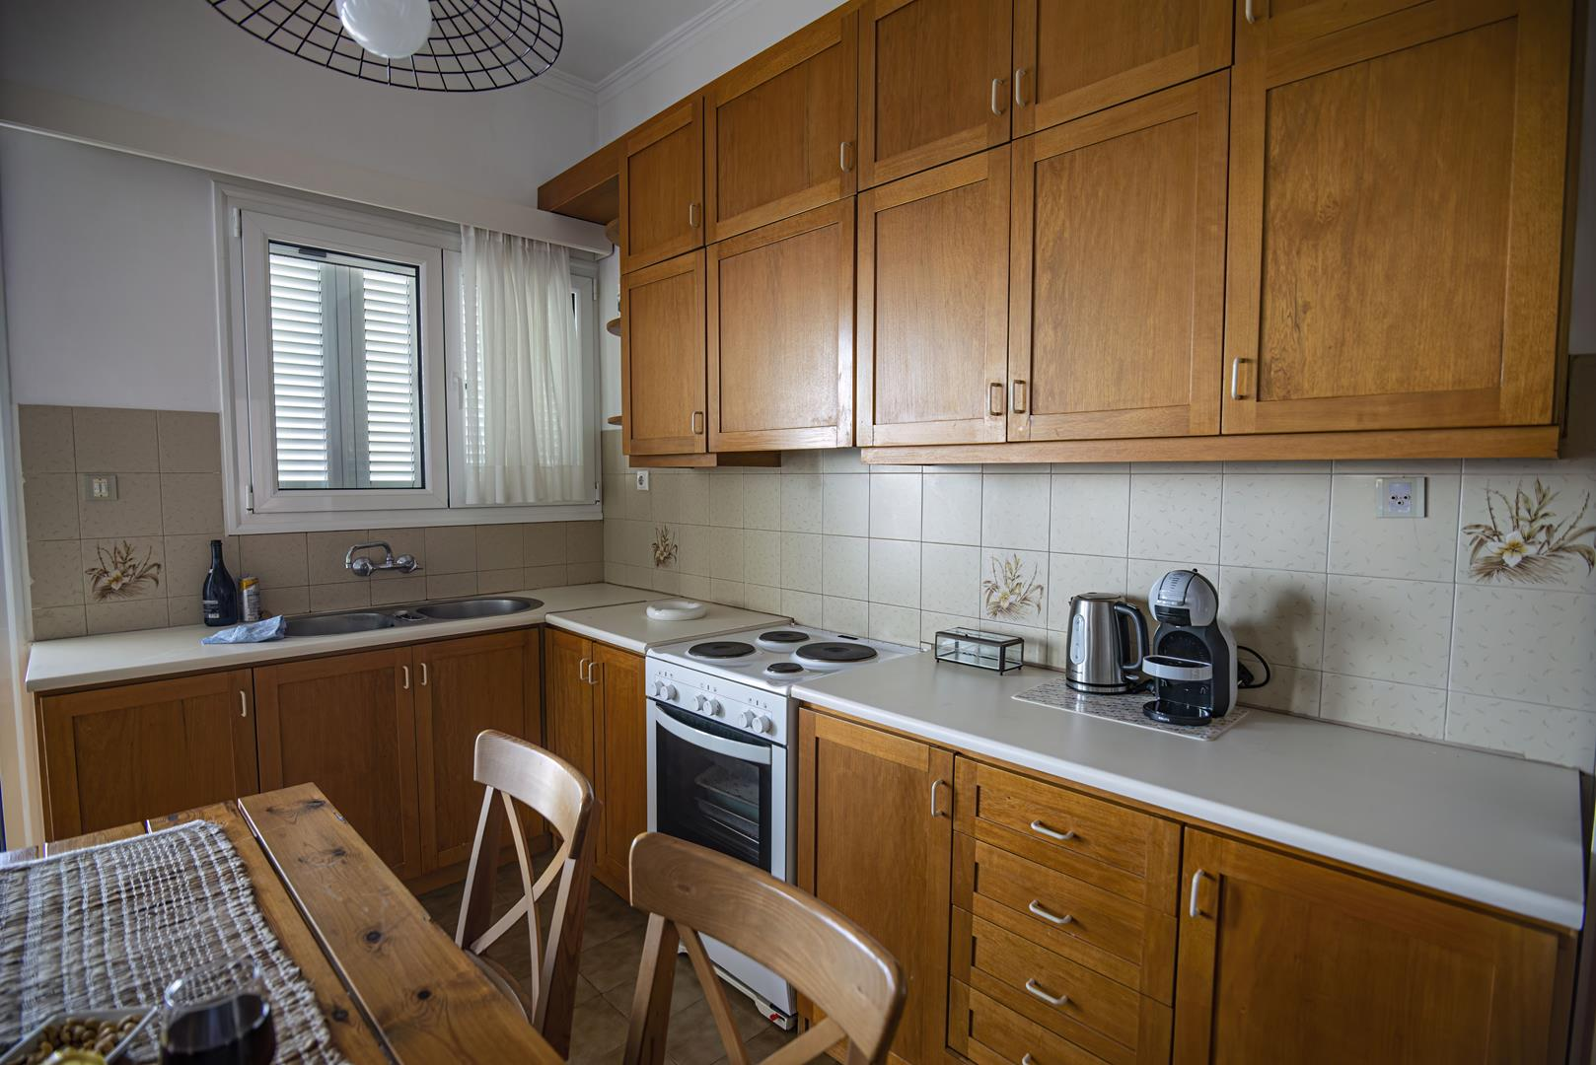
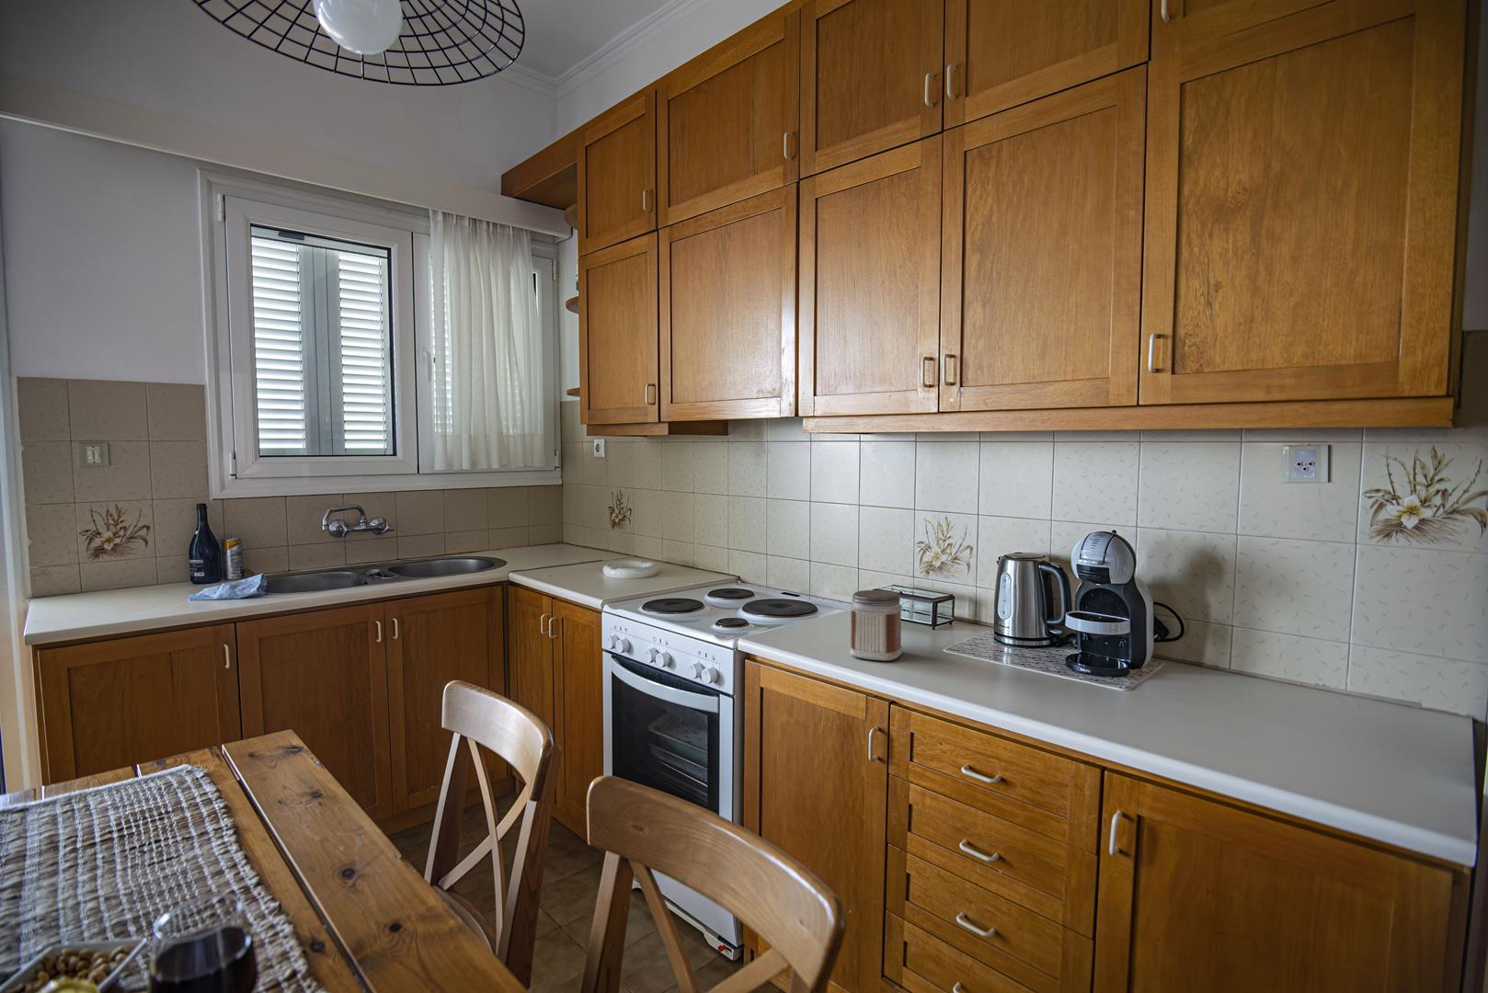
+ jar [849,590,903,662]
